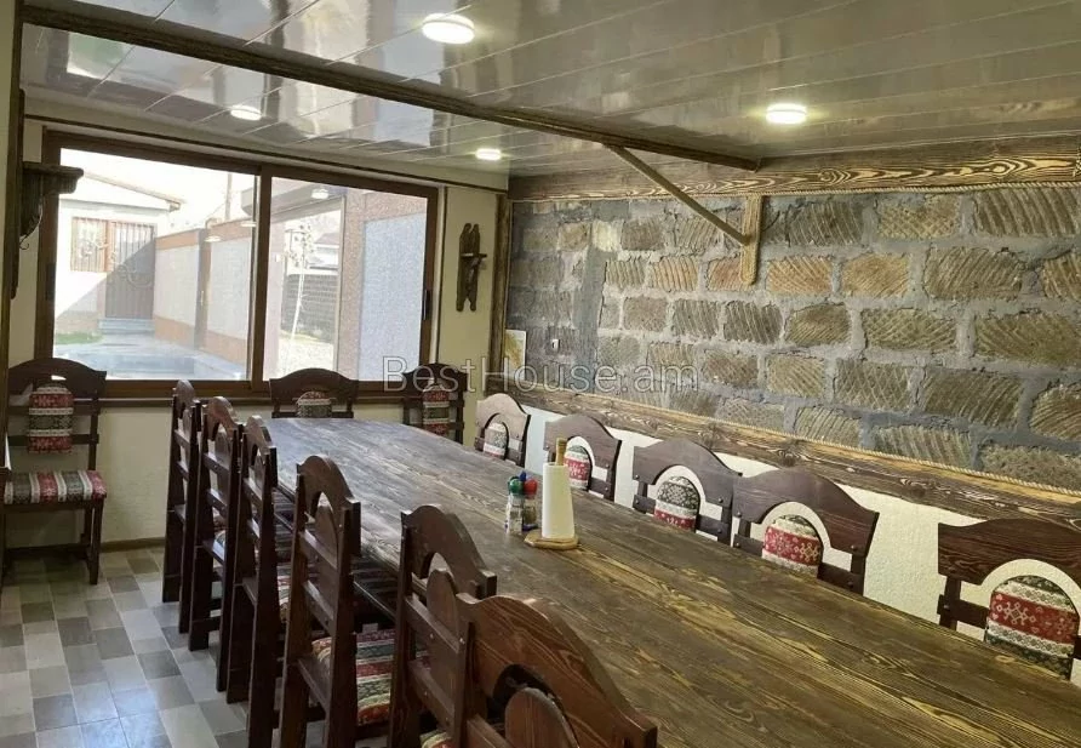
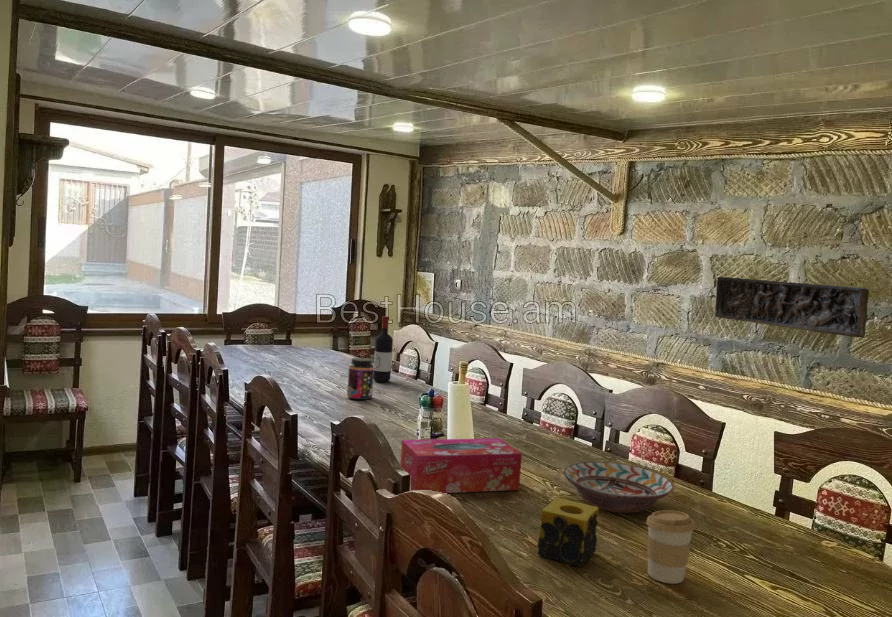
+ coffee cup [645,510,696,585]
+ decorative bowl [563,461,675,514]
+ wine bottle [373,315,394,383]
+ jar [346,357,374,401]
+ carved panel [714,276,870,339]
+ candle [537,496,600,567]
+ tissue box [399,437,523,494]
